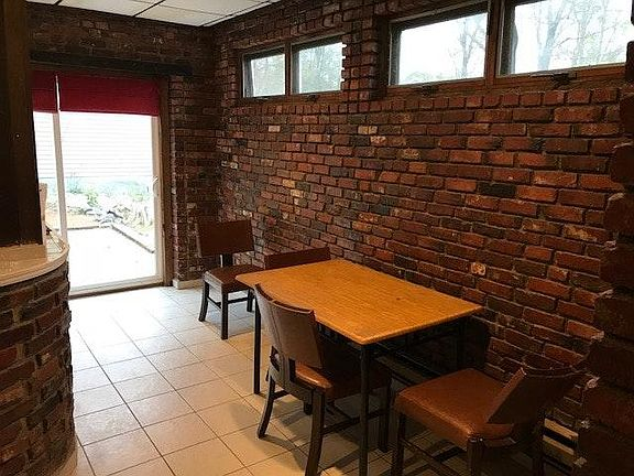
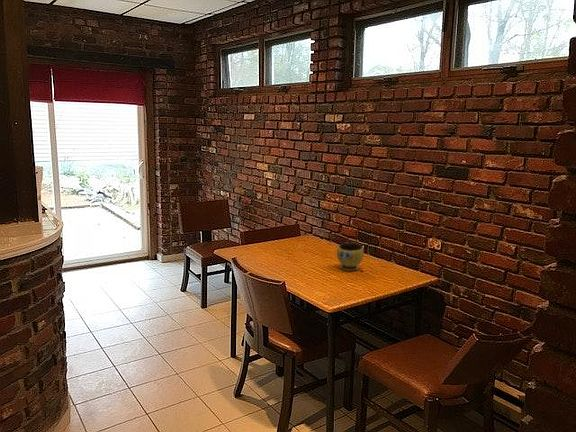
+ bowl [336,242,365,272]
